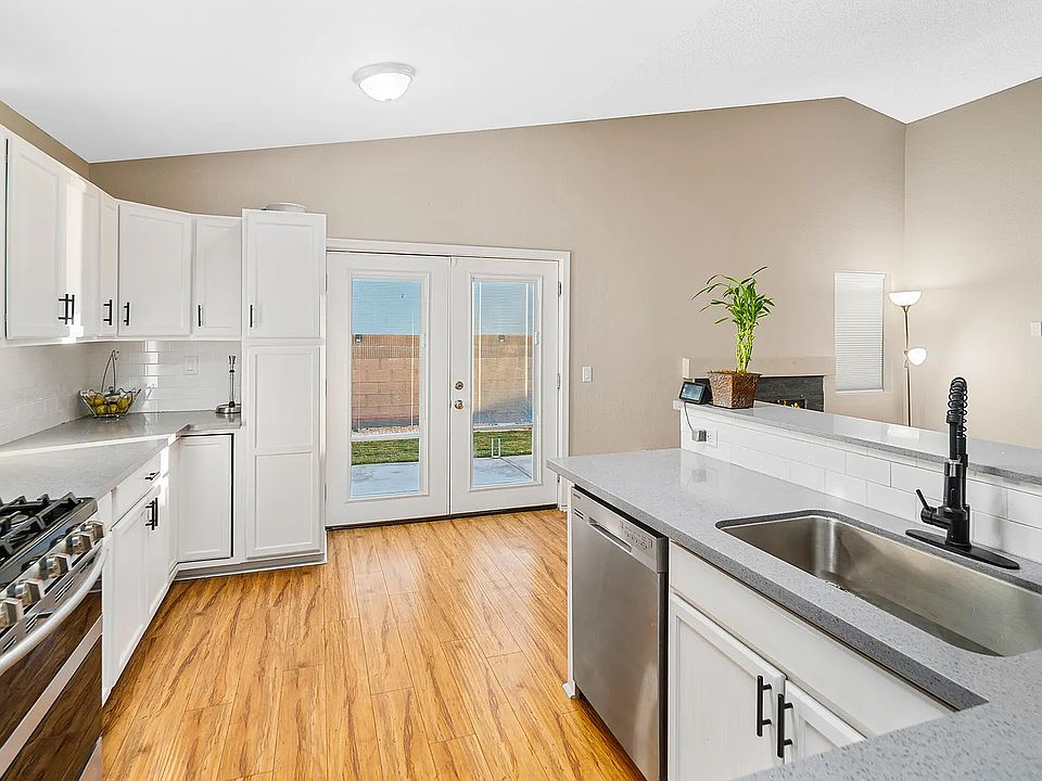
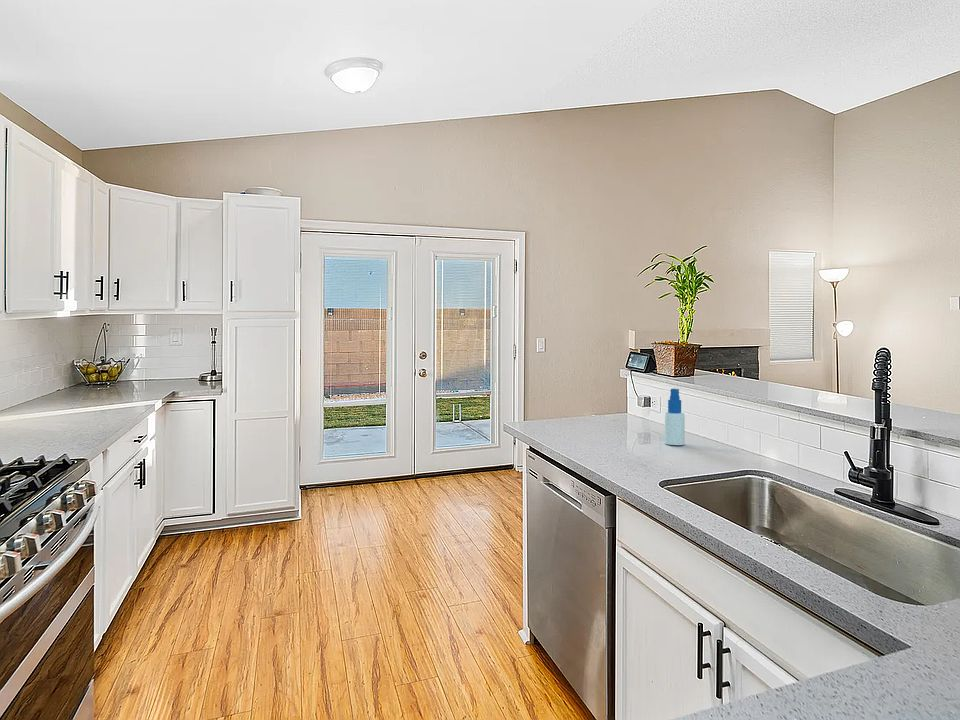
+ spray bottle [664,388,686,446]
